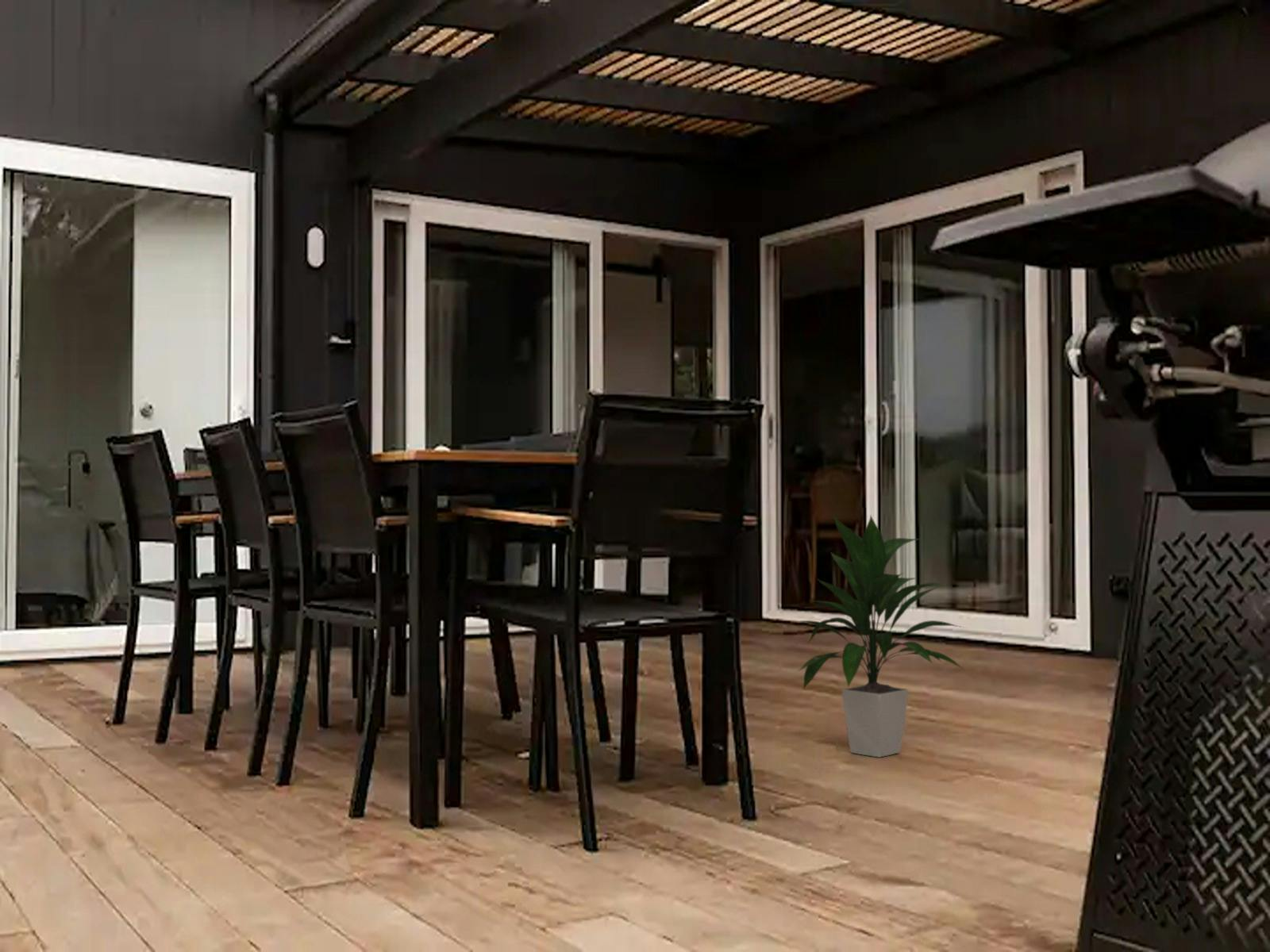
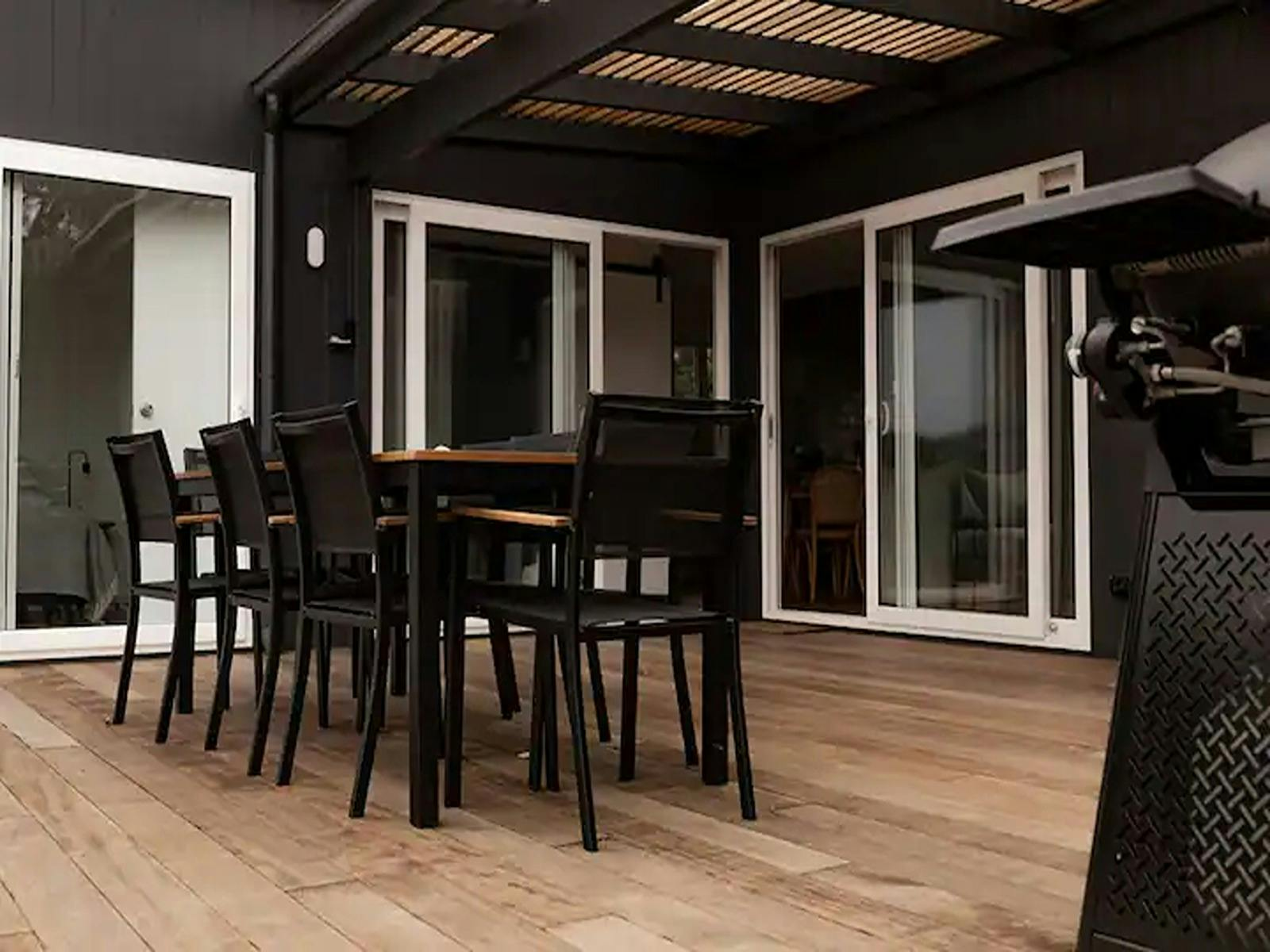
- indoor plant [792,514,968,758]
